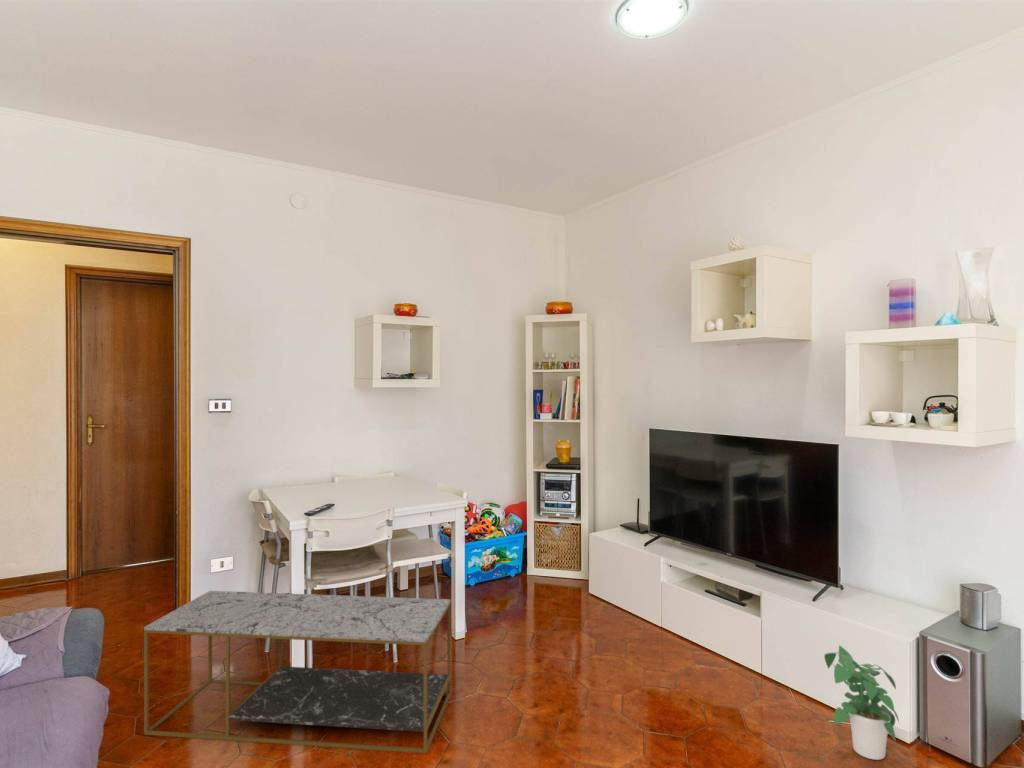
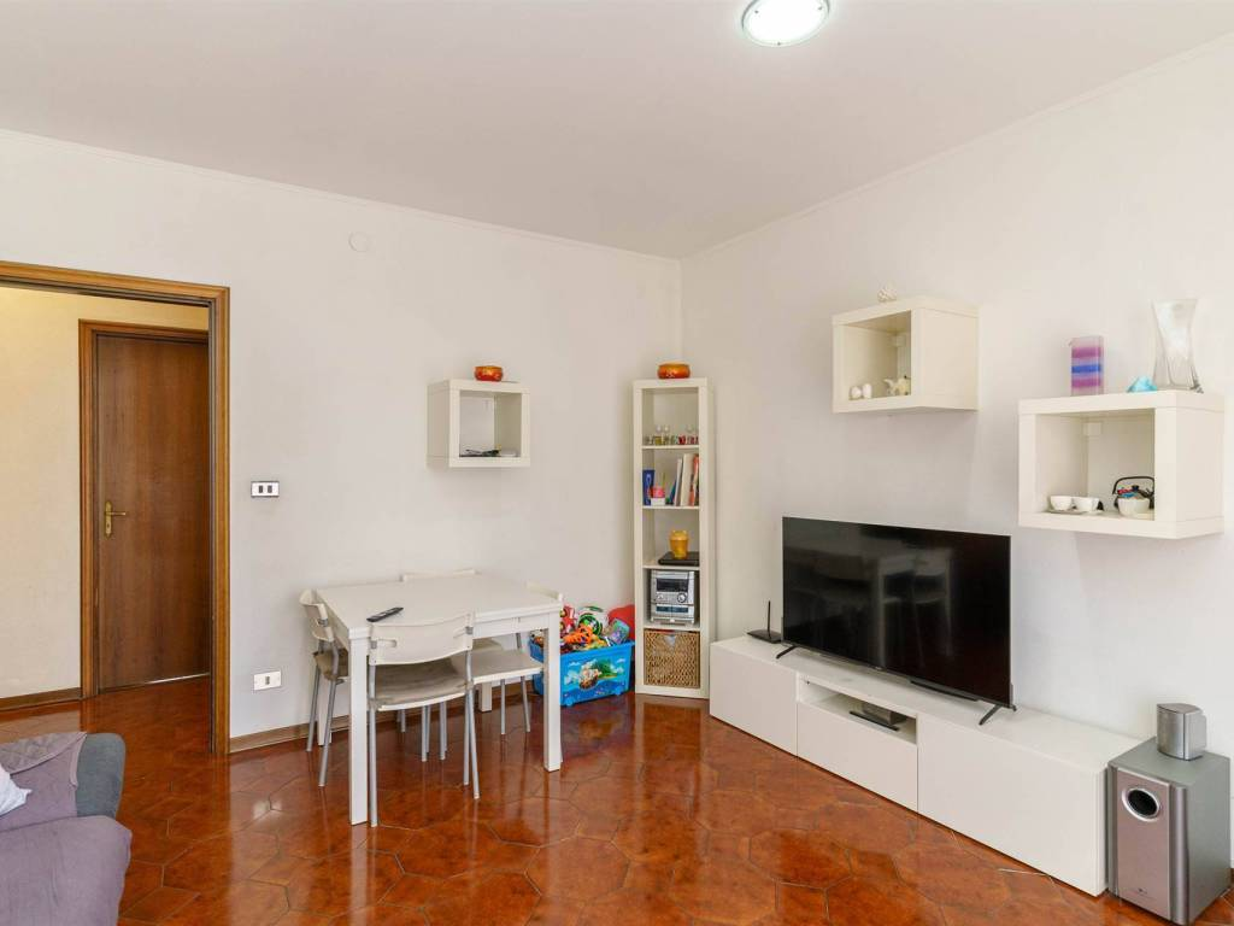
- potted plant [823,644,900,761]
- coffee table [143,590,452,754]
